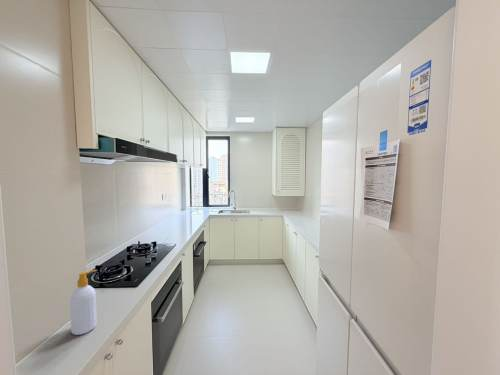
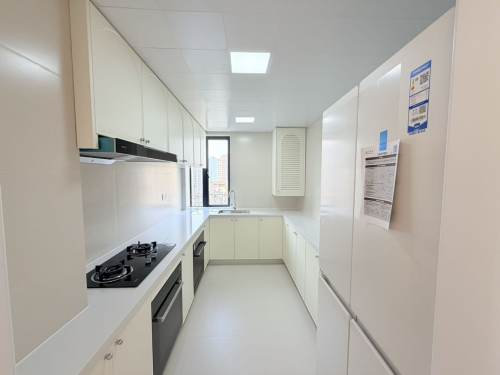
- soap bottle [69,269,98,336]
